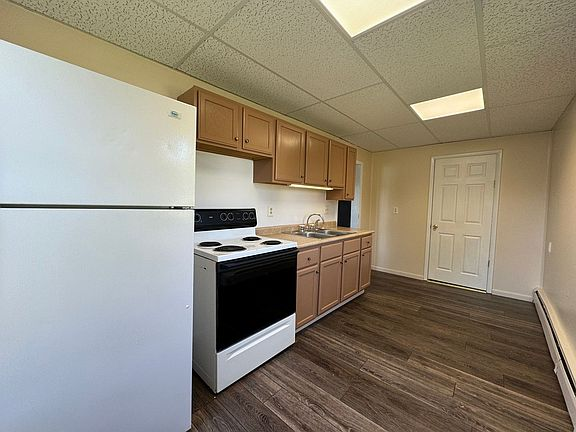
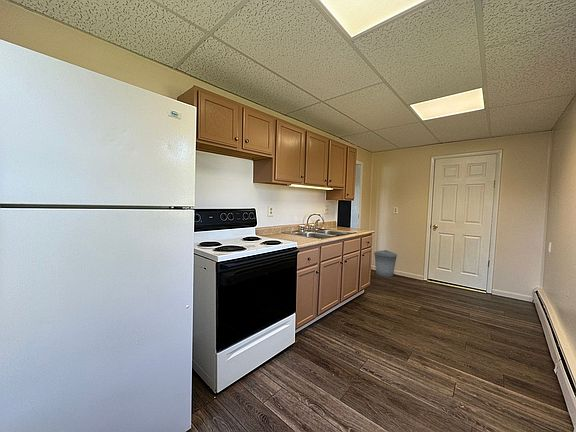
+ trash can [373,249,398,278]
